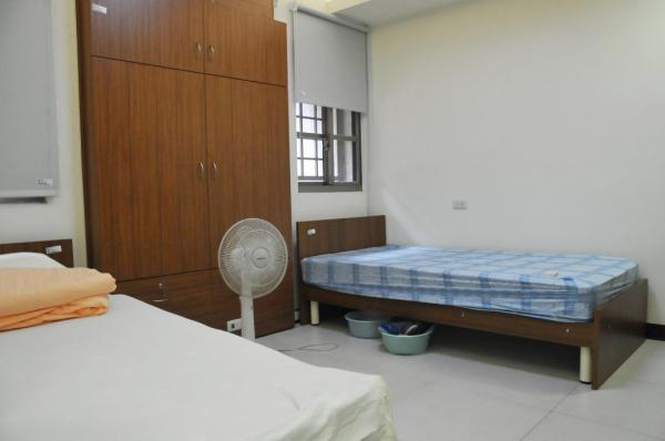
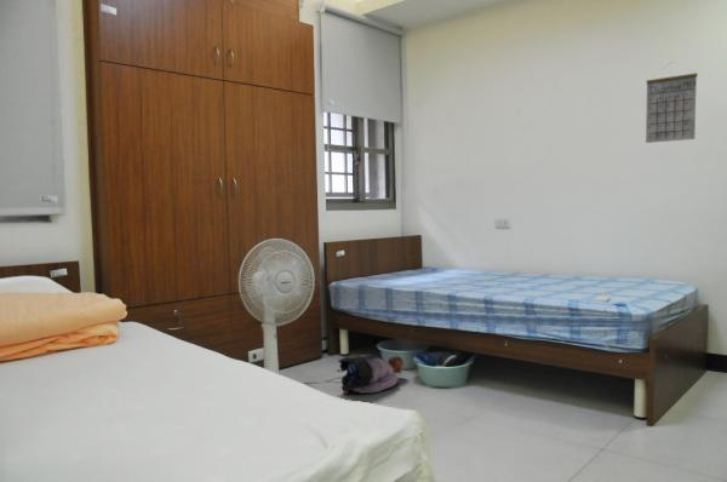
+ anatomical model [336,354,406,396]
+ calendar [645,61,698,144]
